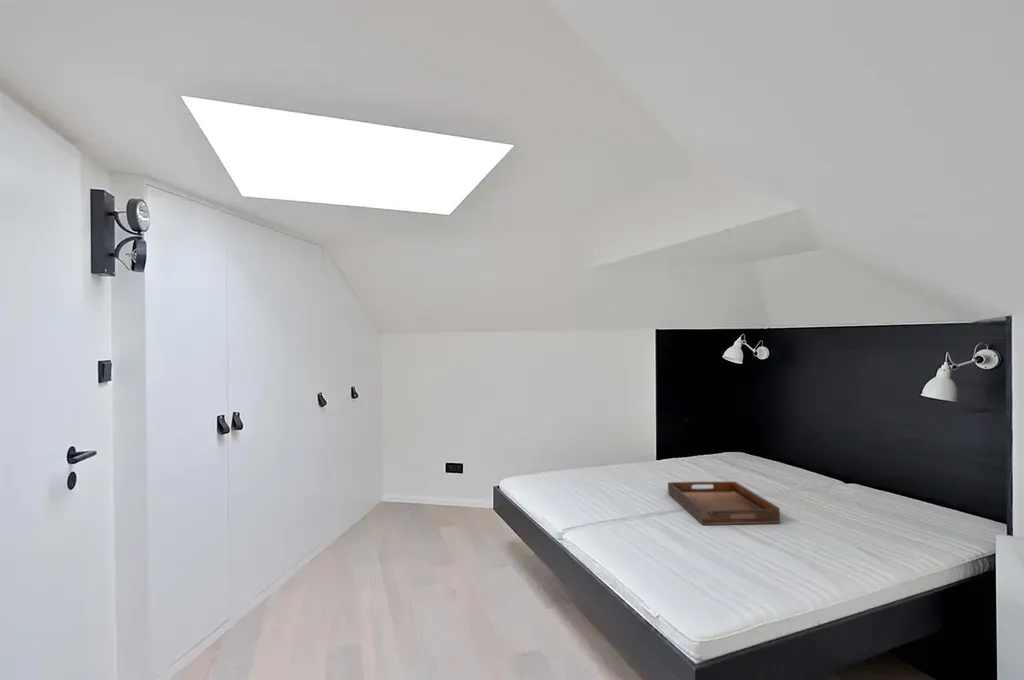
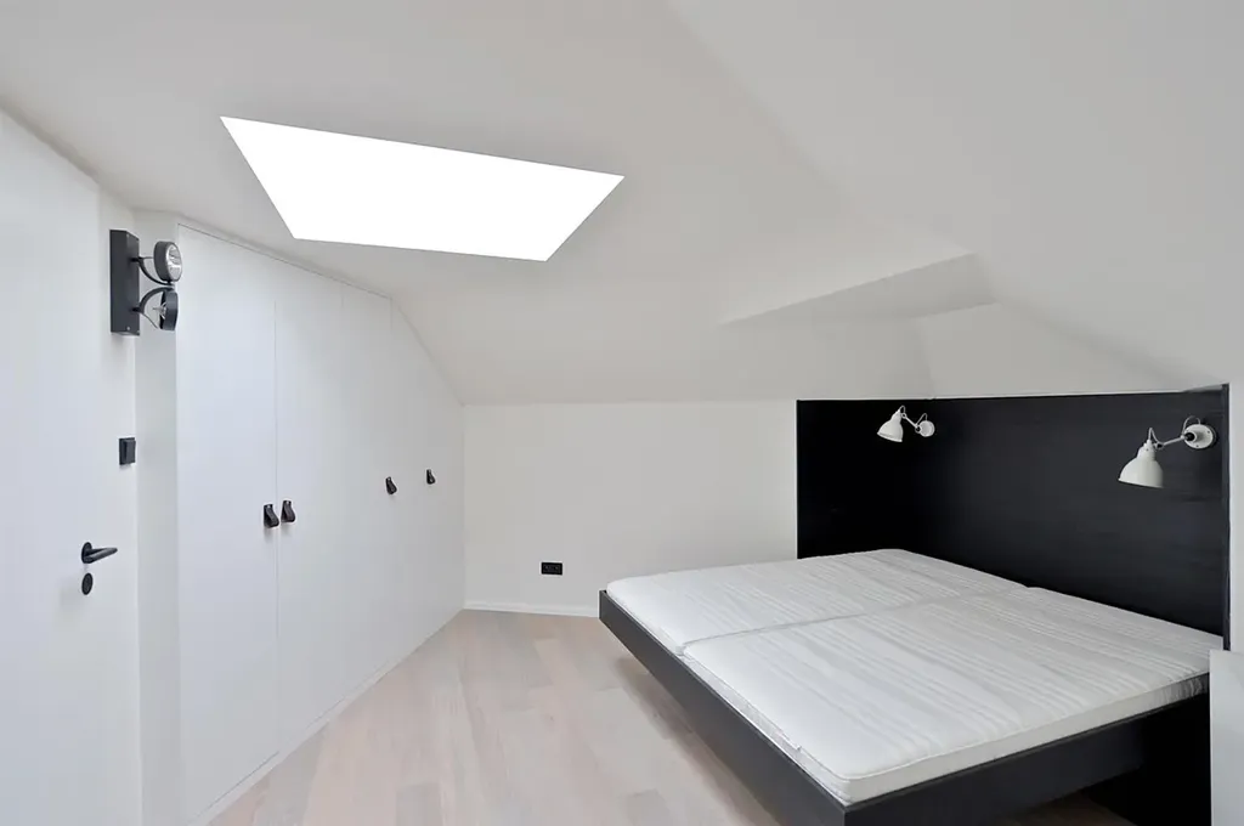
- serving tray [667,481,781,526]
